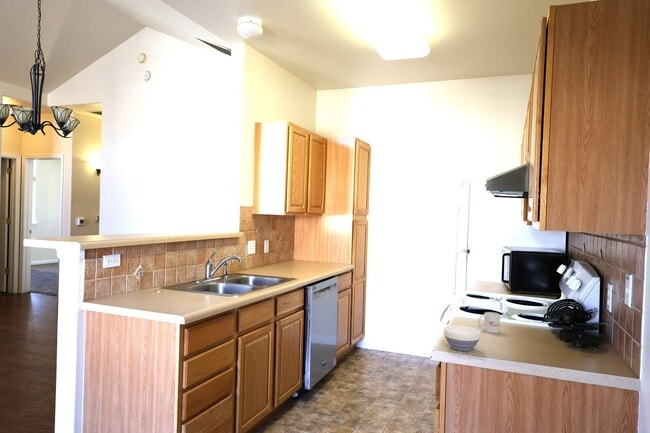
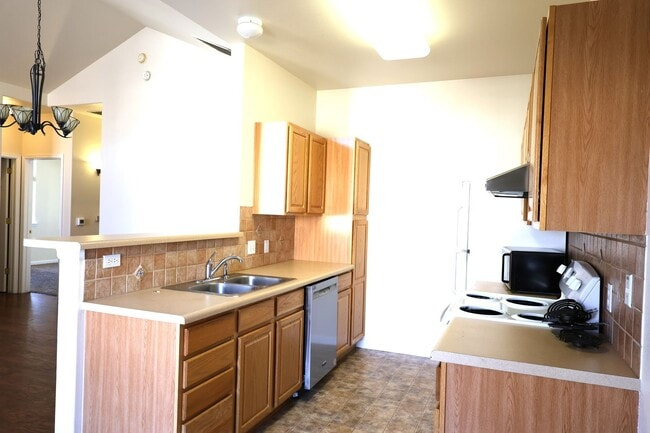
- bowl [443,325,482,352]
- mug [477,311,501,334]
